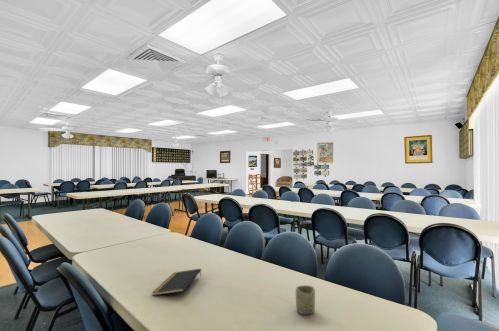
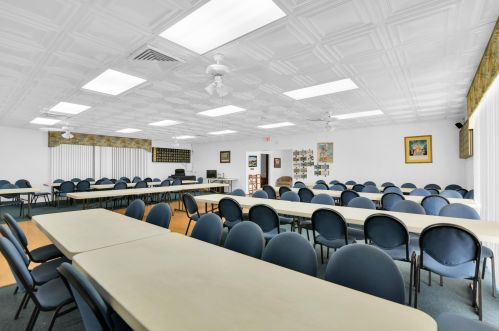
- cup [295,284,316,315]
- notepad [151,268,202,297]
